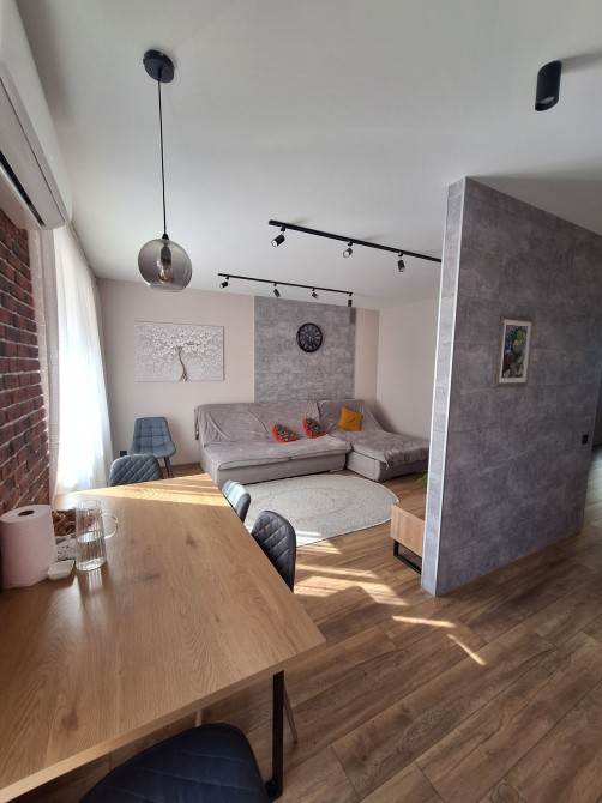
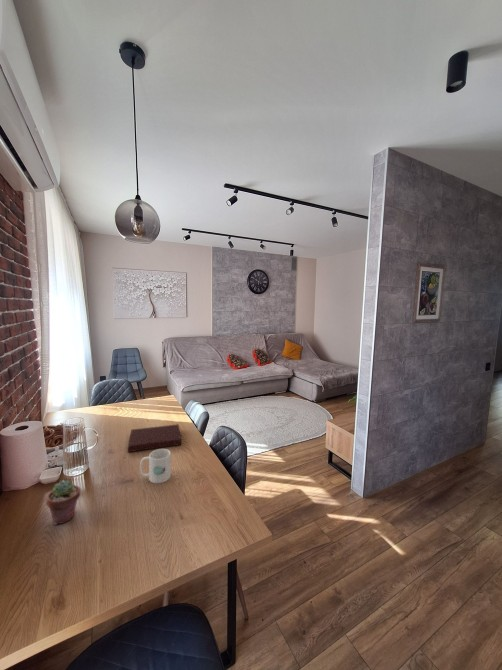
+ notebook [127,423,182,453]
+ potted succulent [46,479,82,526]
+ mug [139,448,172,484]
